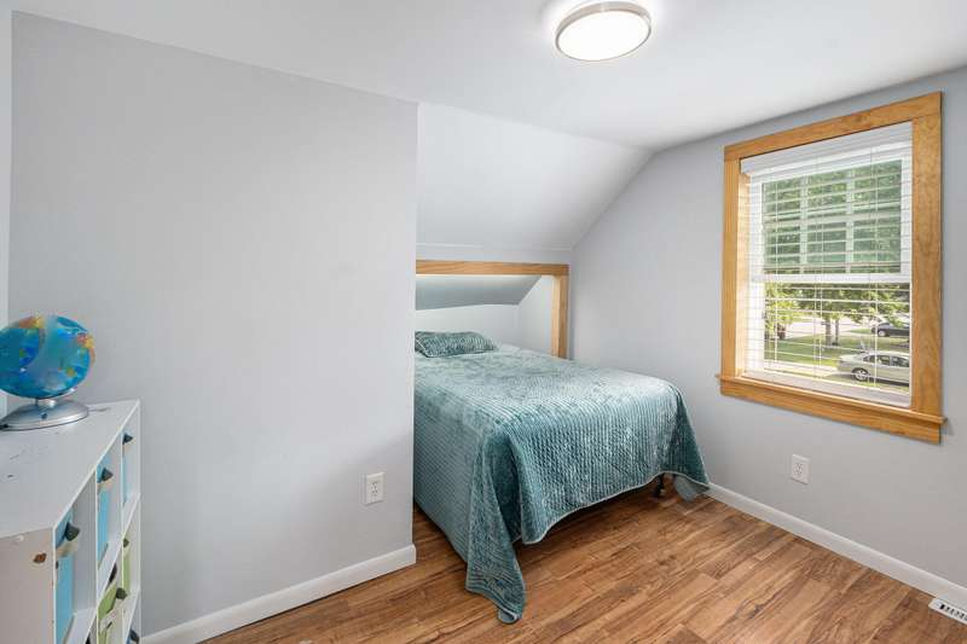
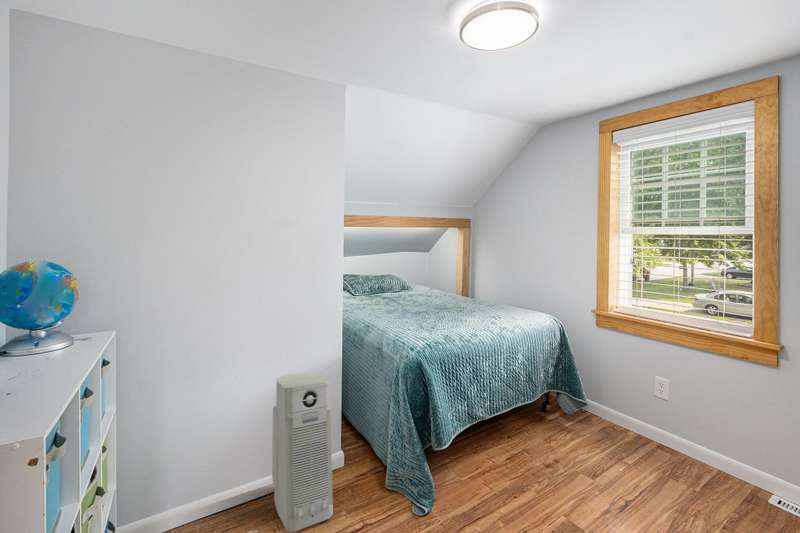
+ air purifier [271,372,334,532]
